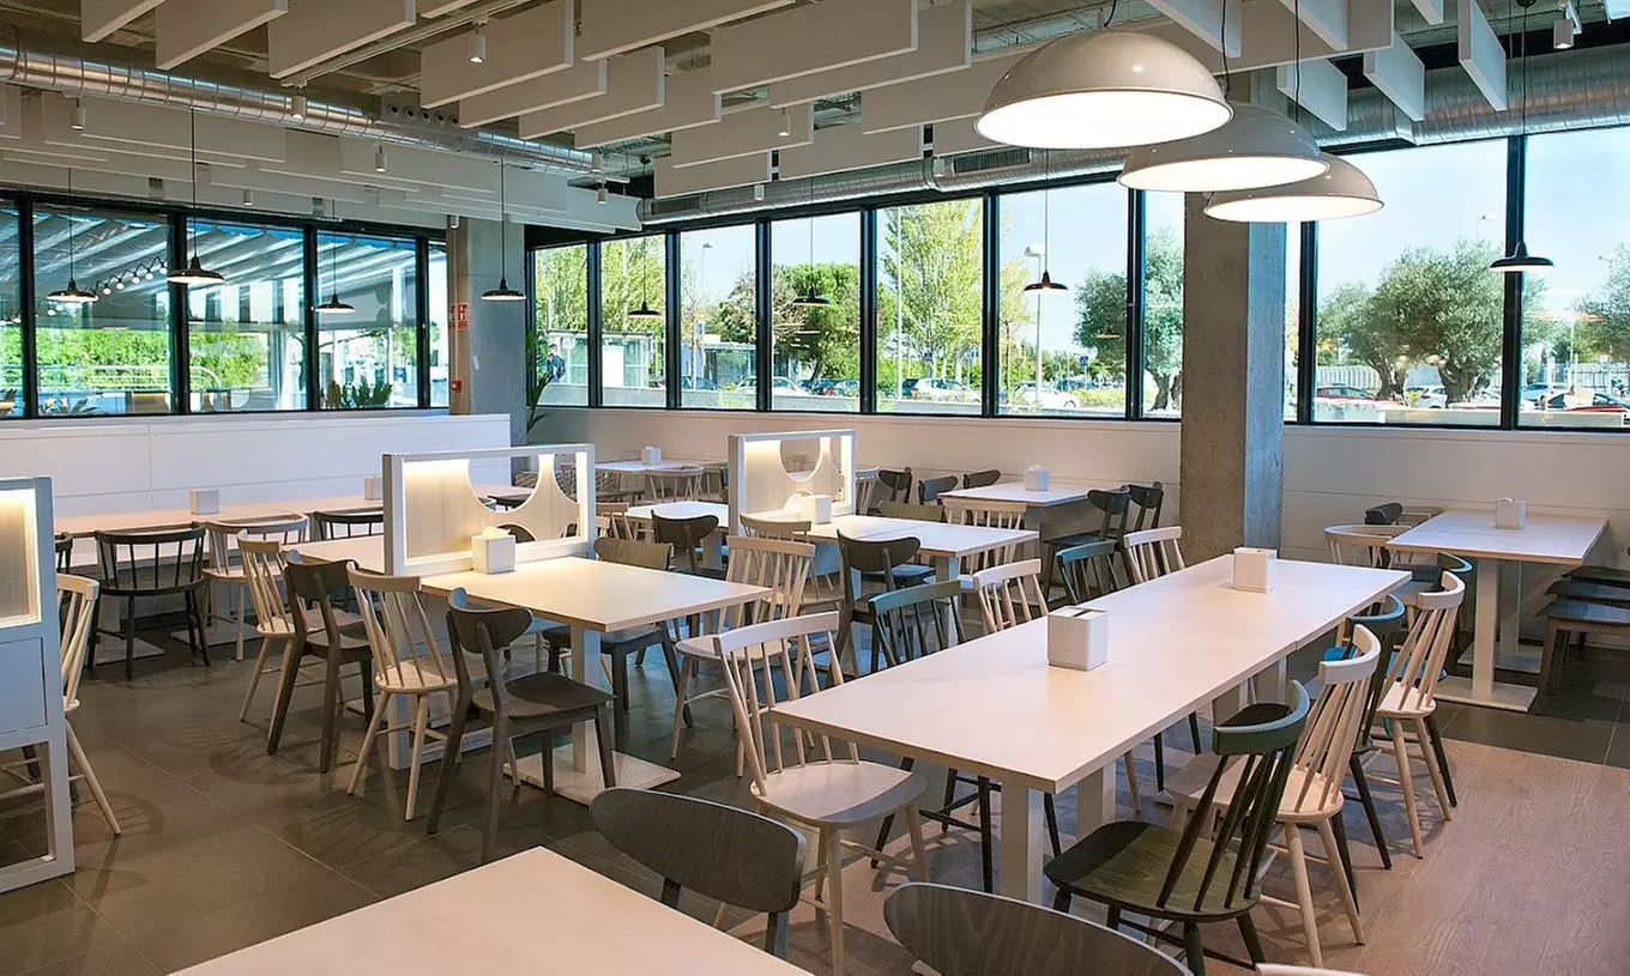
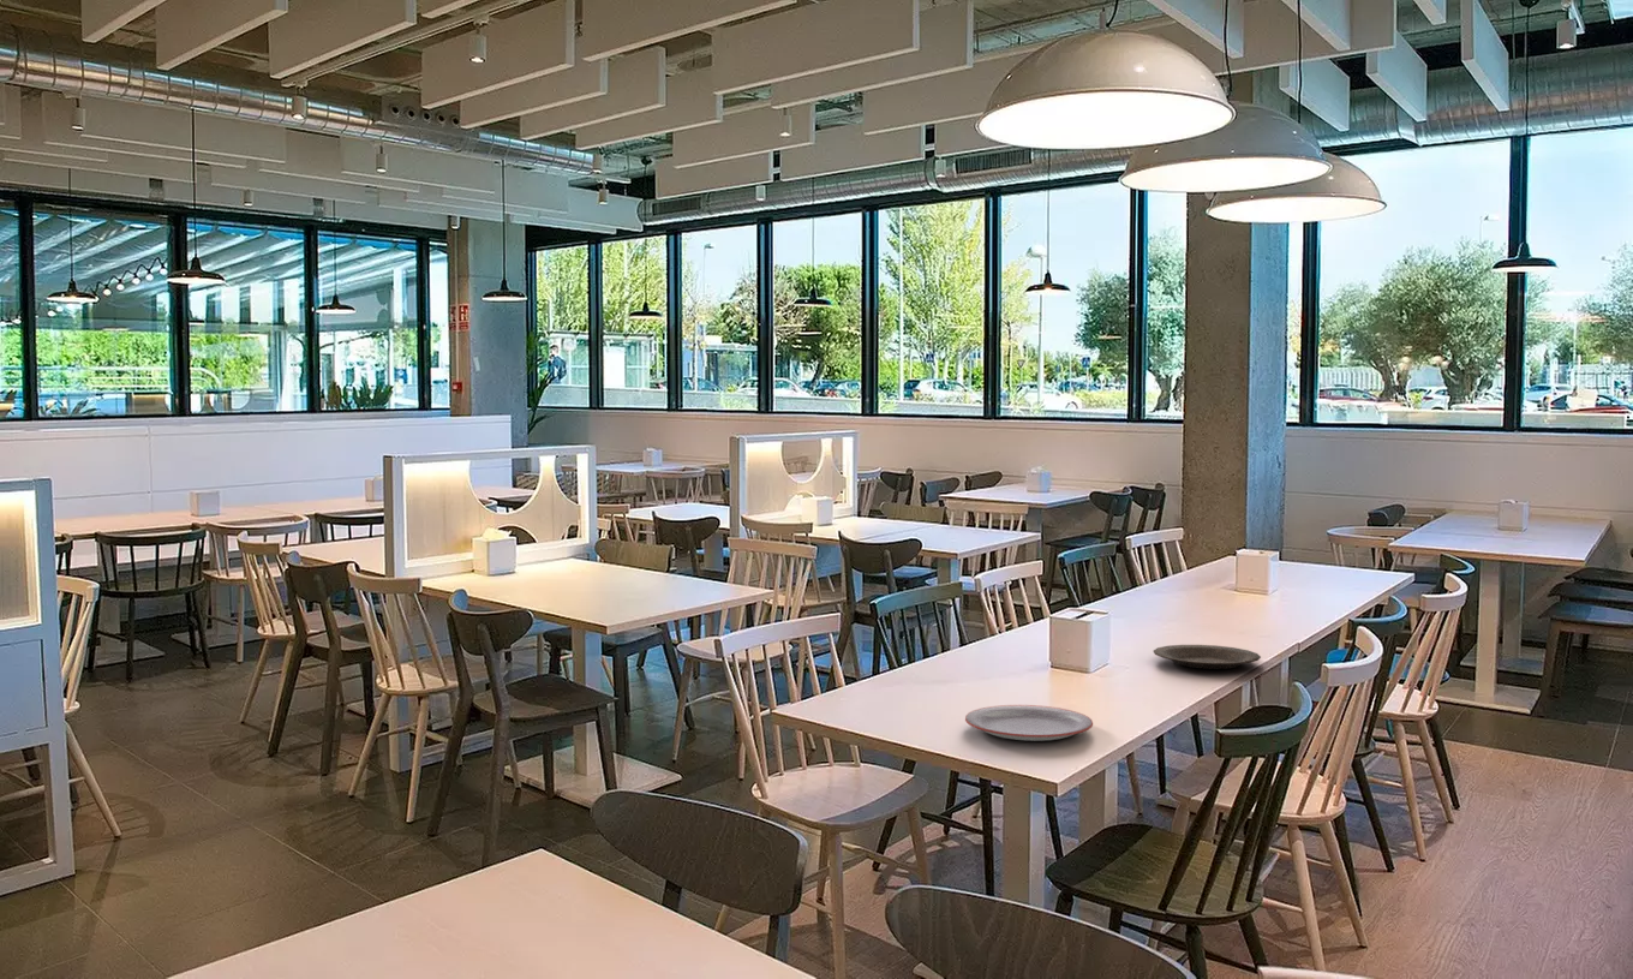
+ plate [1153,644,1262,670]
+ plate [964,704,1094,742]
